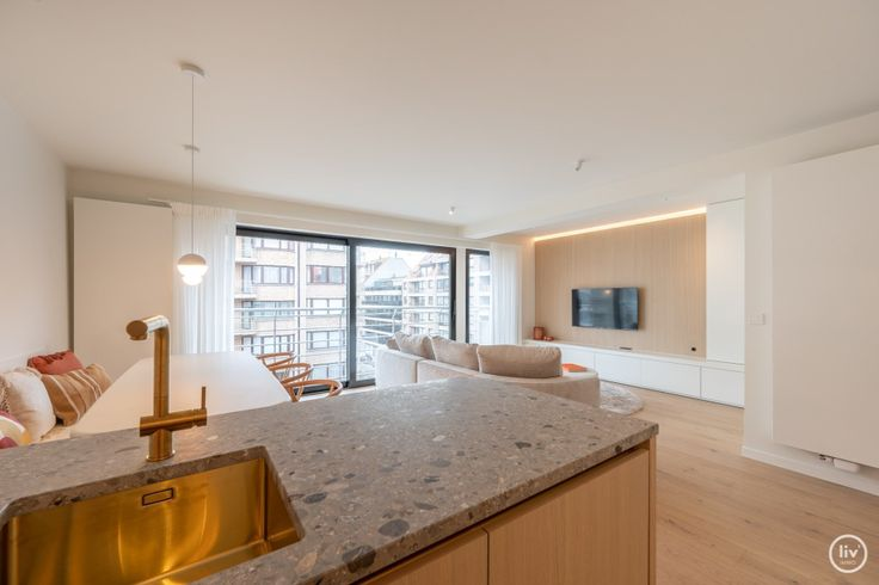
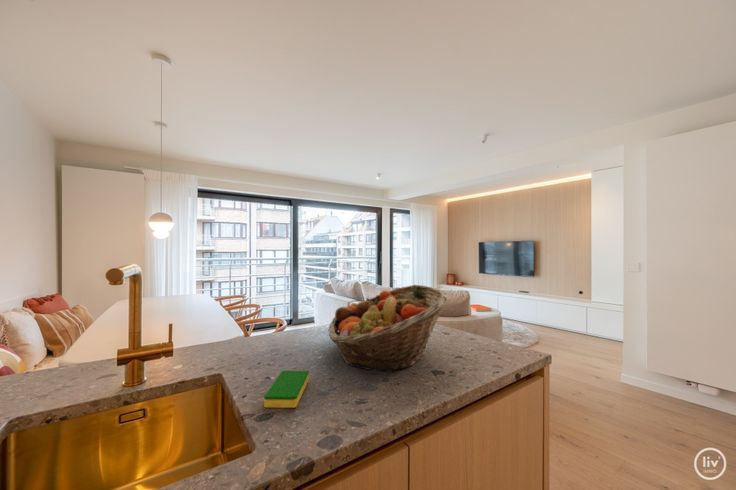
+ fruit basket [328,284,450,373]
+ dish sponge [263,370,310,409]
